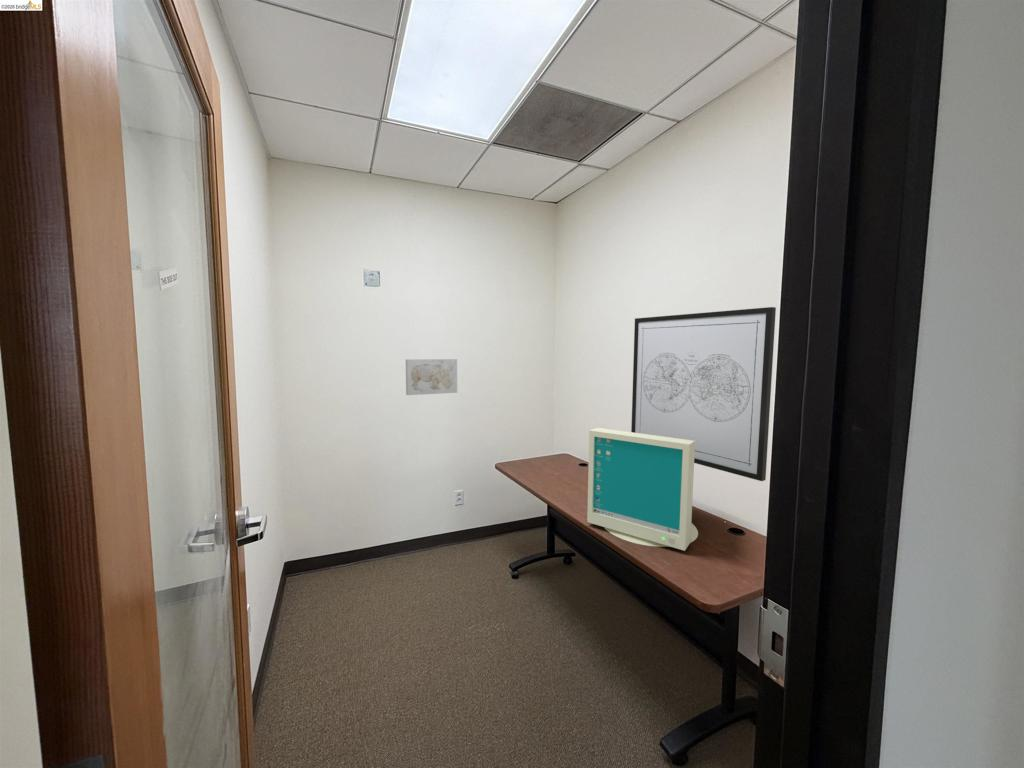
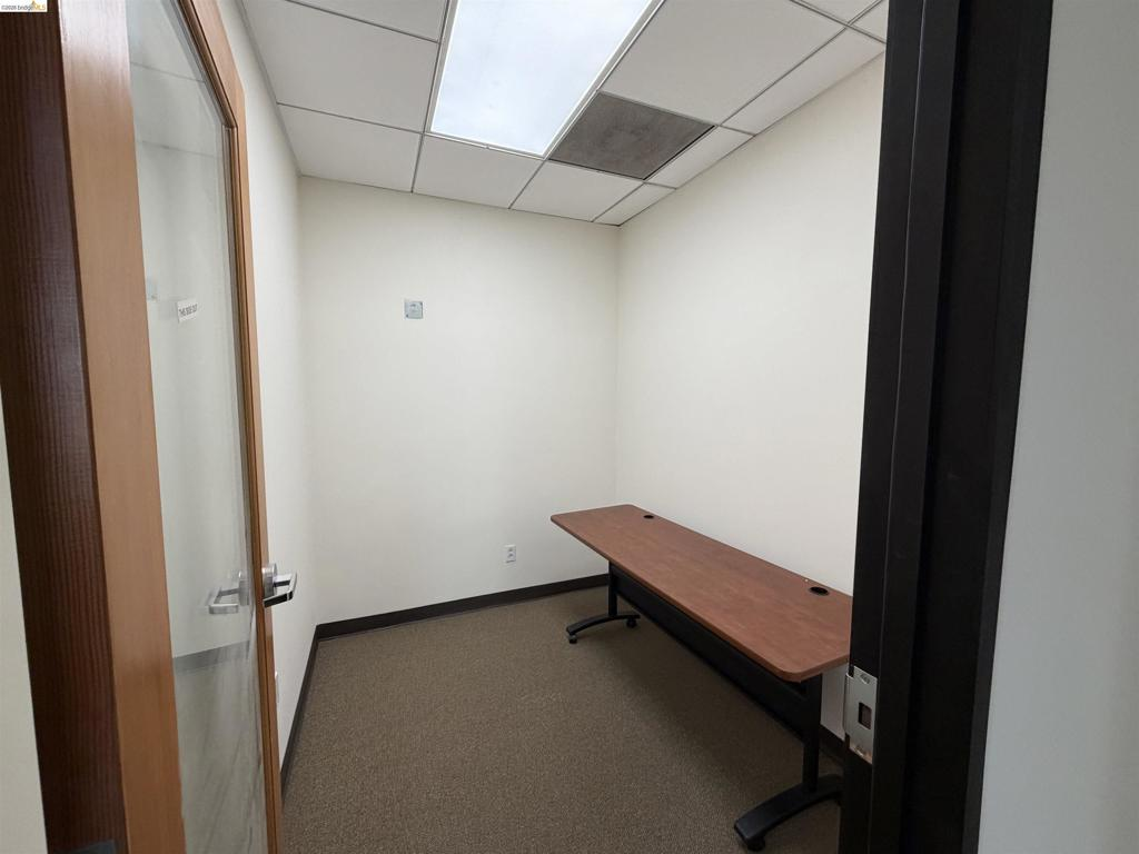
- wall art [630,306,777,482]
- wall art [405,358,458,396]
- computer monitor [586,427,699,552]
